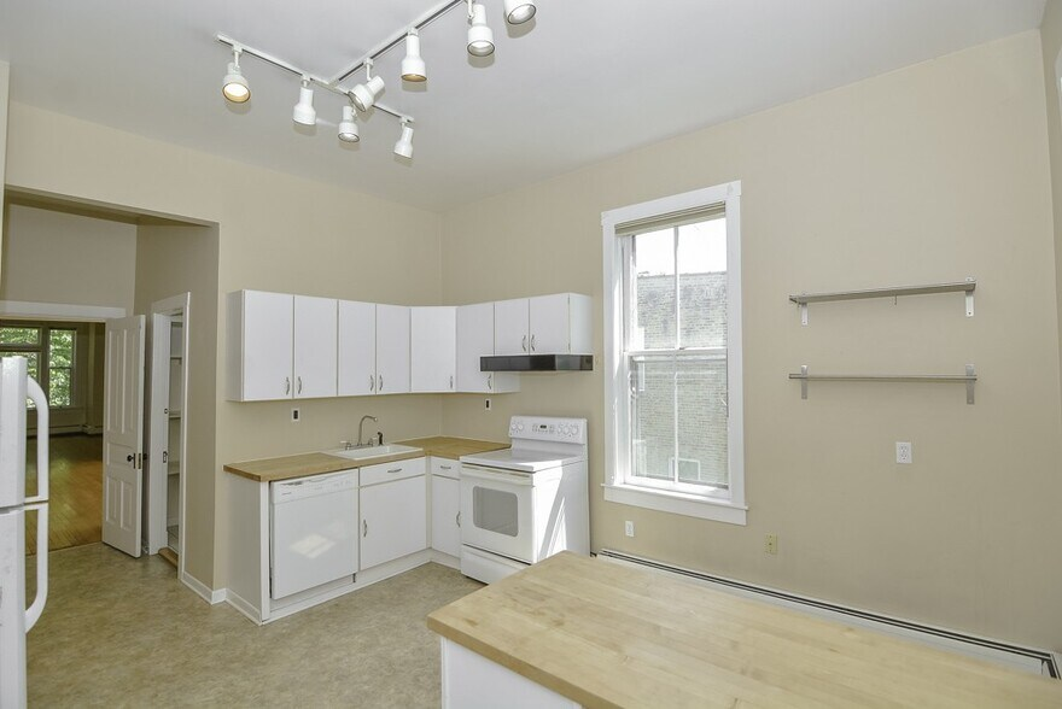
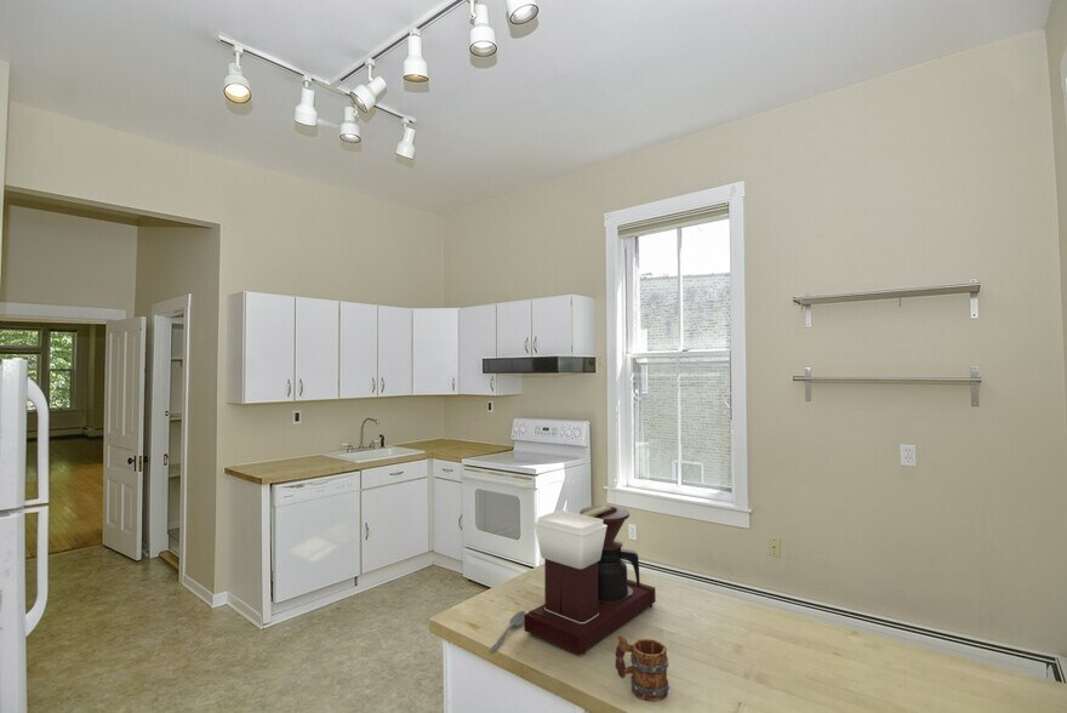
+ spoon [490,610,526,654]
+ mug [614,633,671,702]
+ coffee maker [523,504,657,656]
